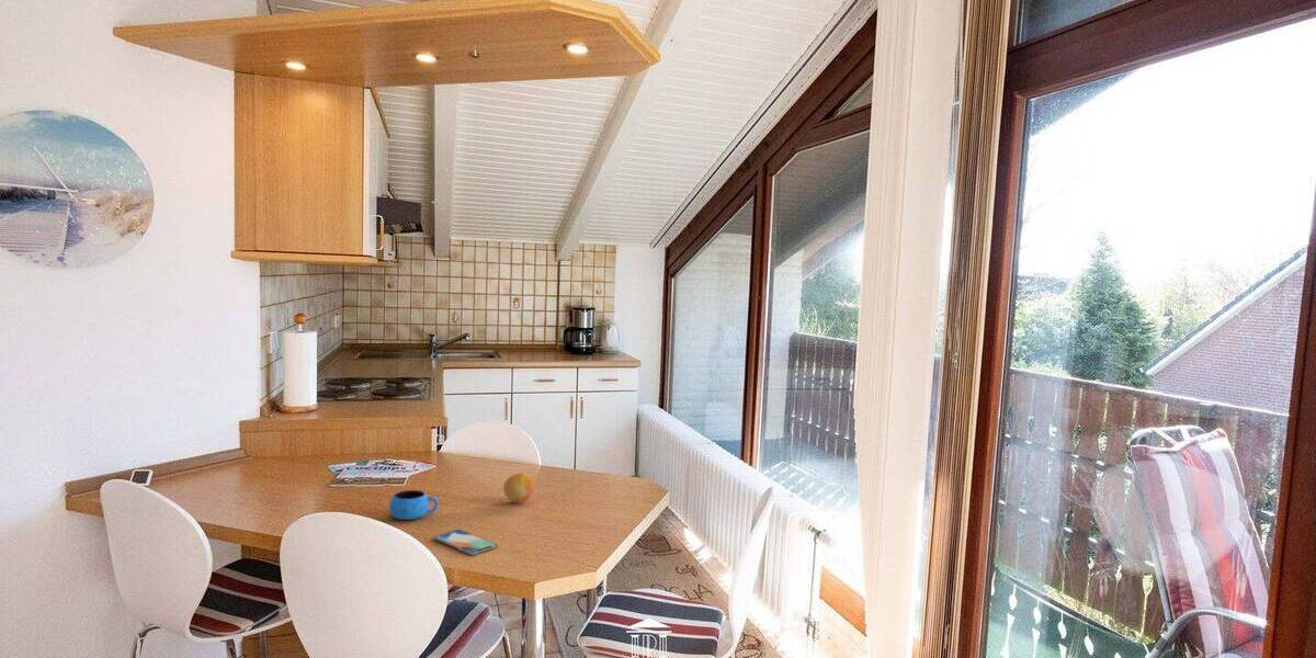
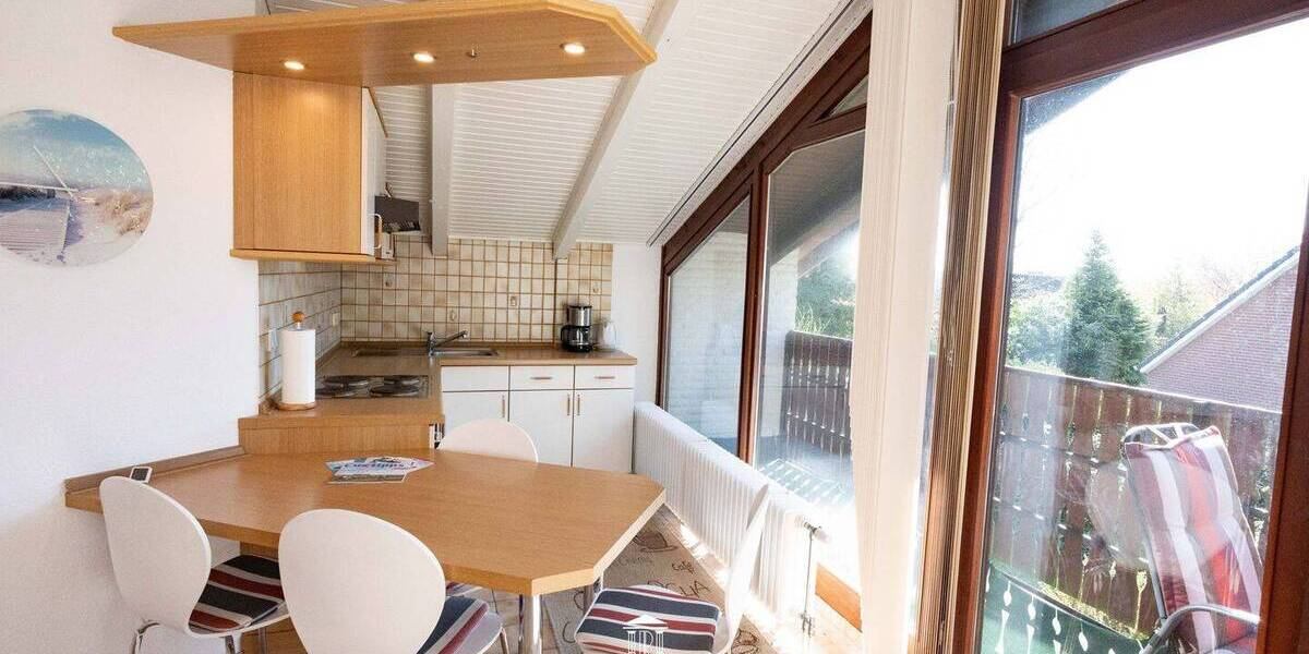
- smartphone [433,529,499,556]
- mug [388,489,440,521]
- fruit [502,472,534,503]
